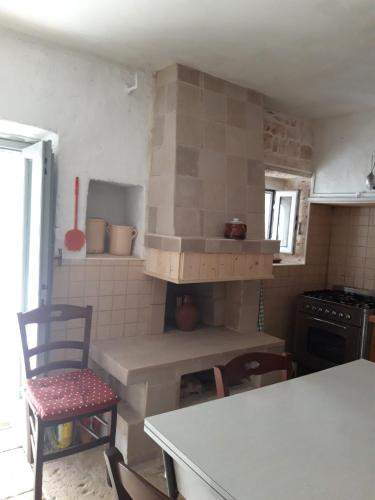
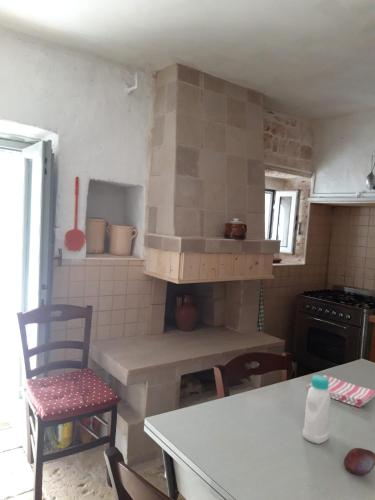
+ dish towel [305,374,375,408]
+ apple [343,447,375,476]
+ bottle [301,374,332,445]
